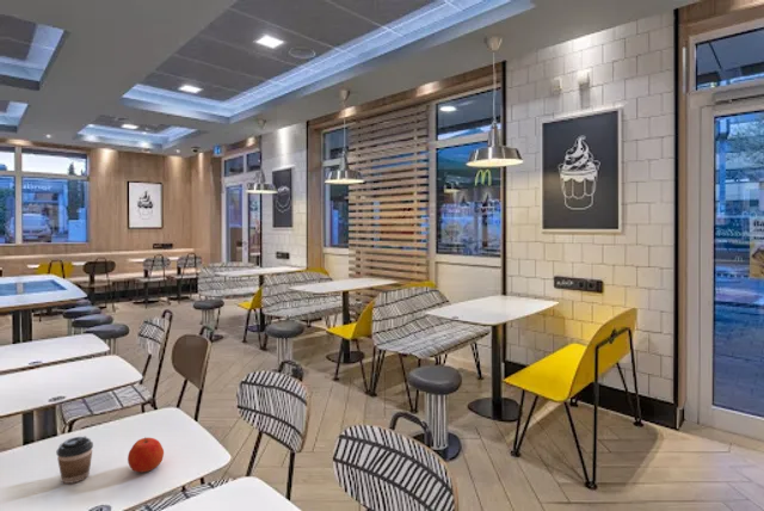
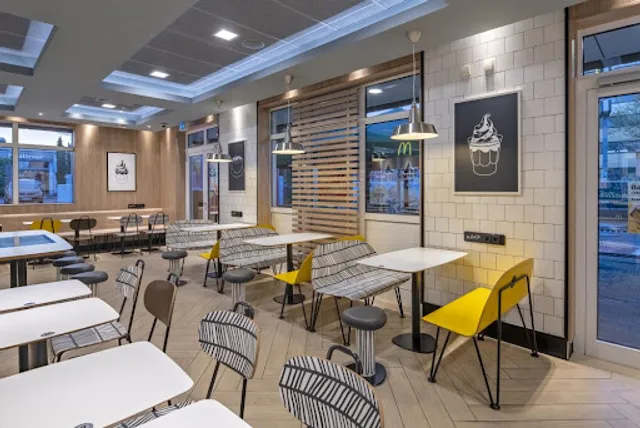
- apple [127,437,165,473]
- coffee cup [55,435,94,485]
